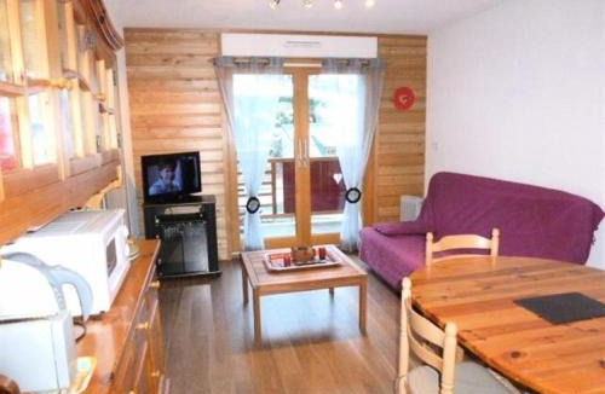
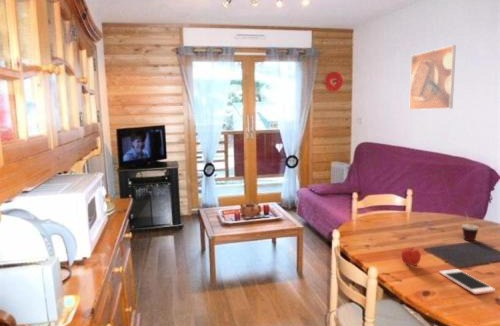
+ cup [461,211,480,242]
+ cell phone [438,268,496,295]
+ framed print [408,44,457,111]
+ fruit [400,247,422,267]
